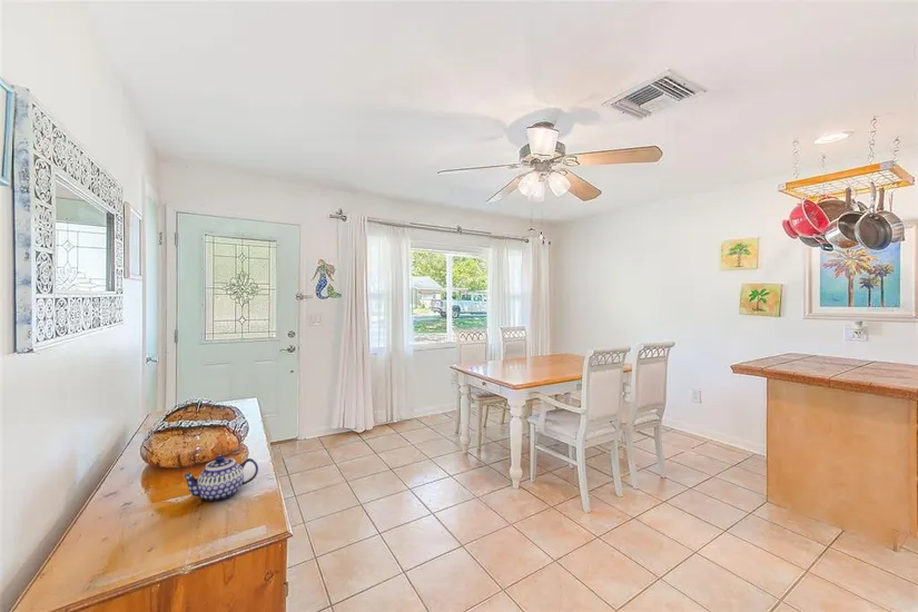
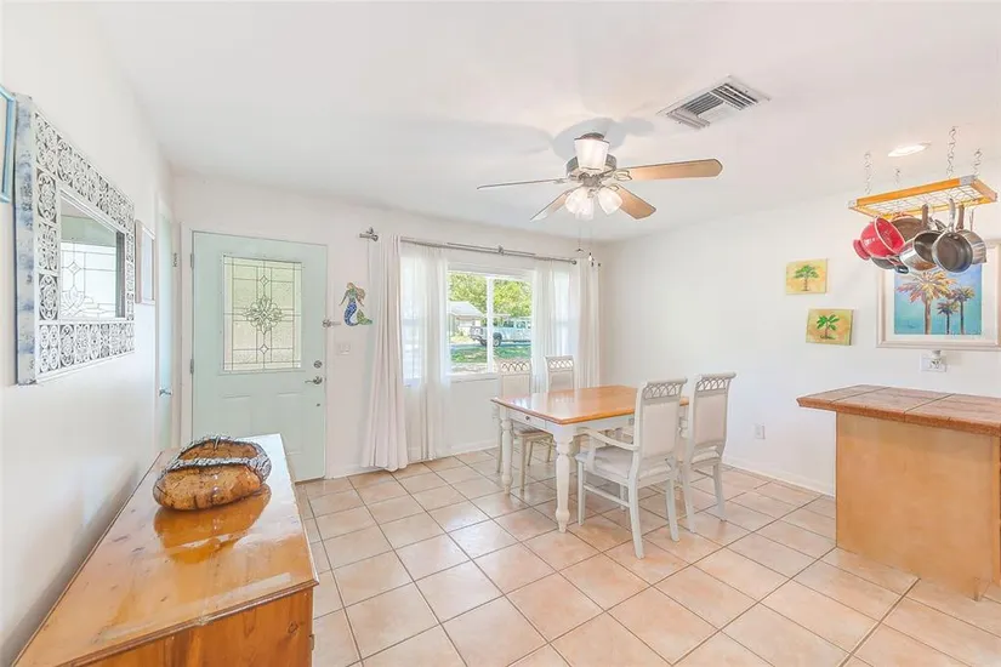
- teapot [181,454,259,502]
